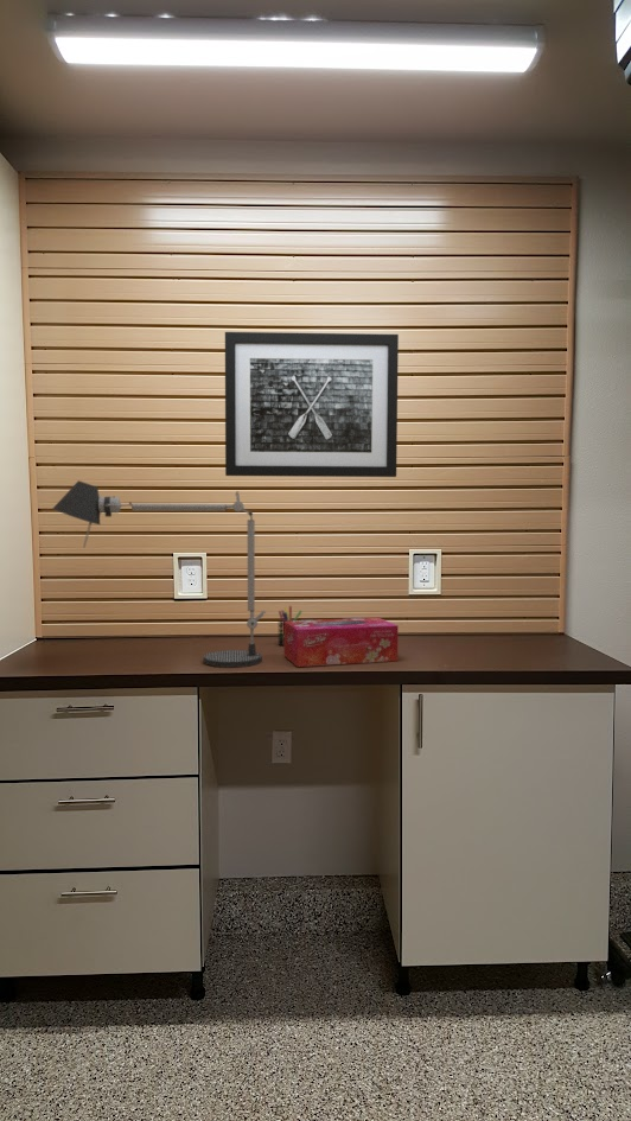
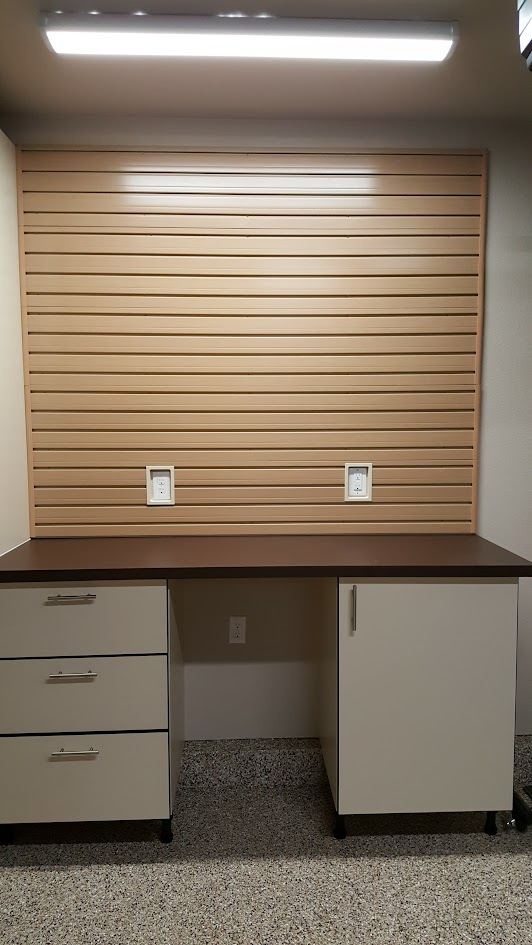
- pen holder [276,605,304,647]
- tissue box [282,617,400,668]
- wall art [224,331,400,478]
- desk lamp [51,479,267,669]
